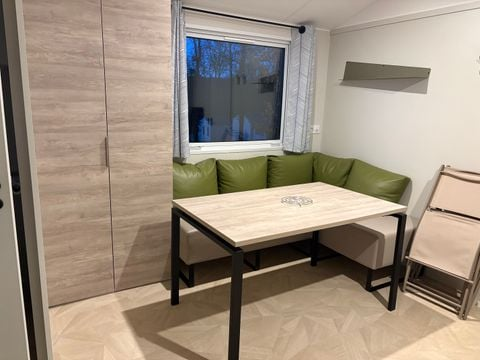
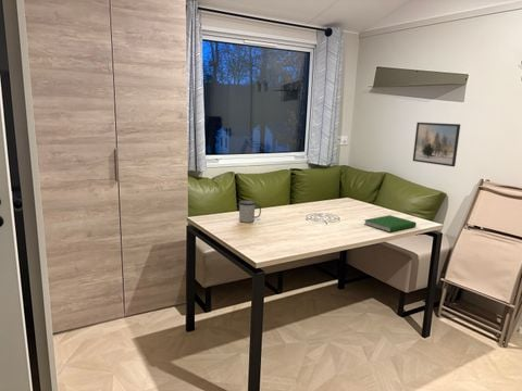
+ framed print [412,122,461,167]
+ mug [238,200,262,224]
+ hardcover book [363,214,418,234]
